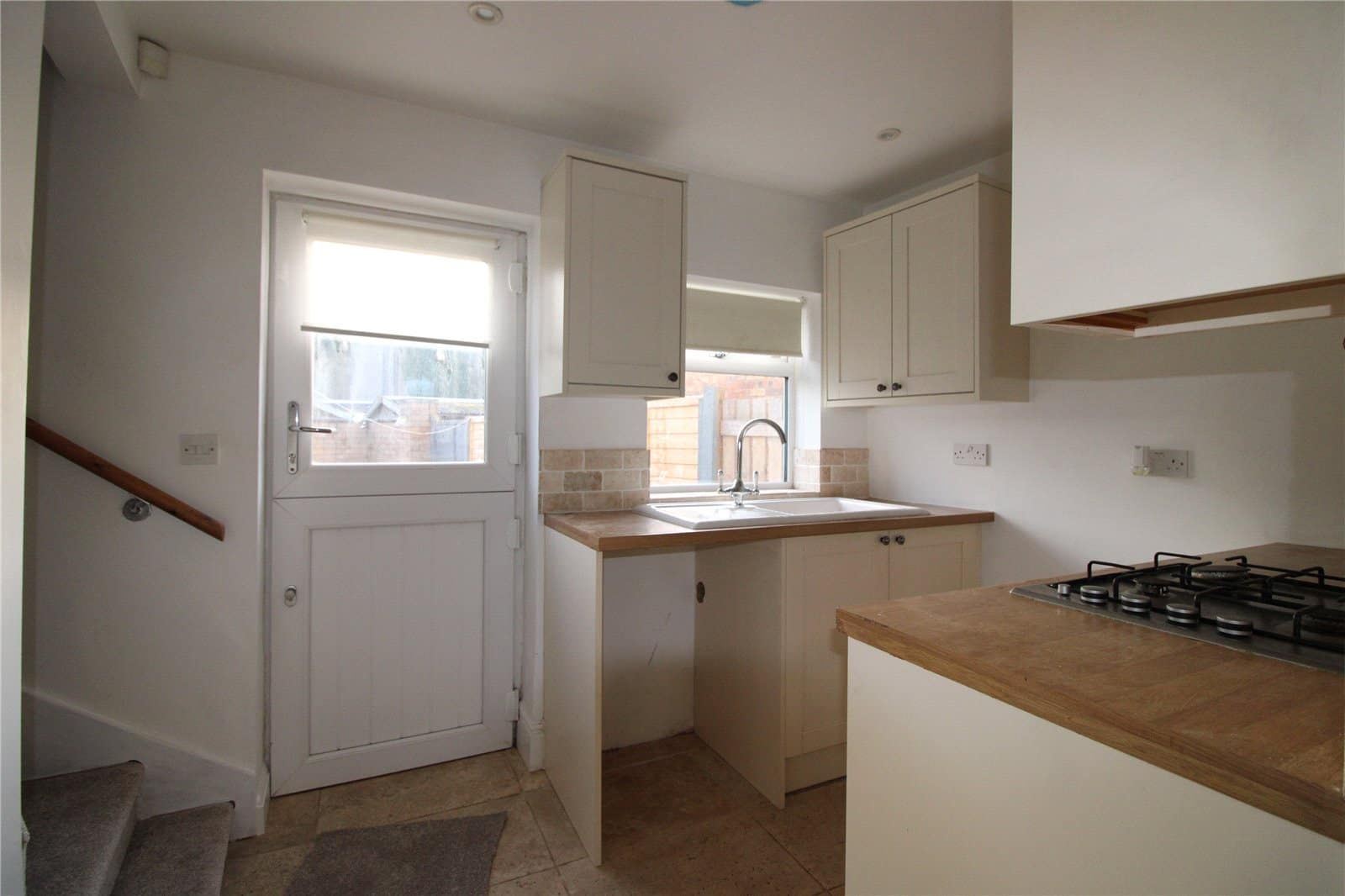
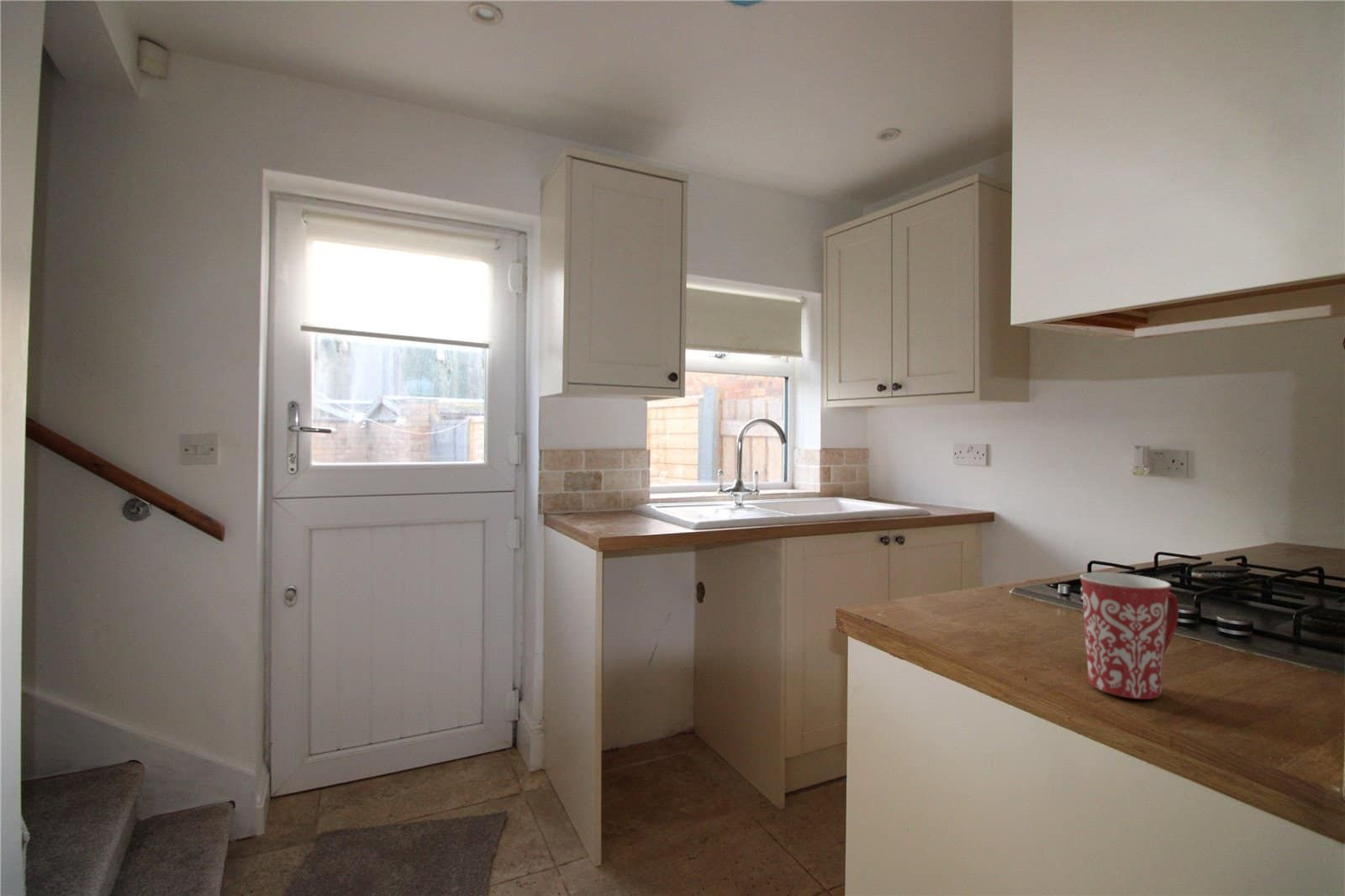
+ mug [1079,572,1179,700]
